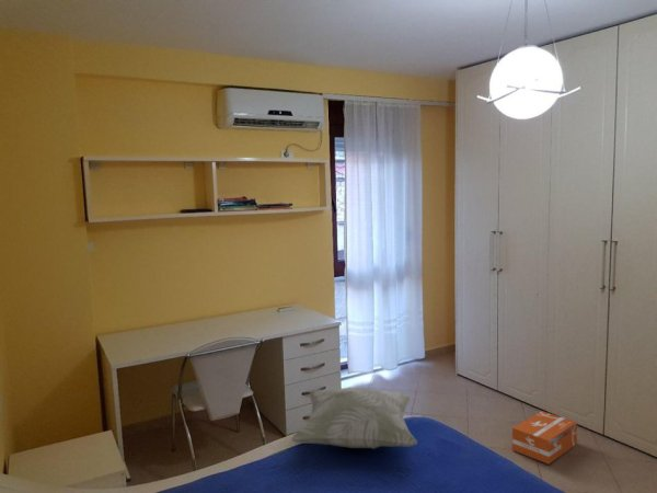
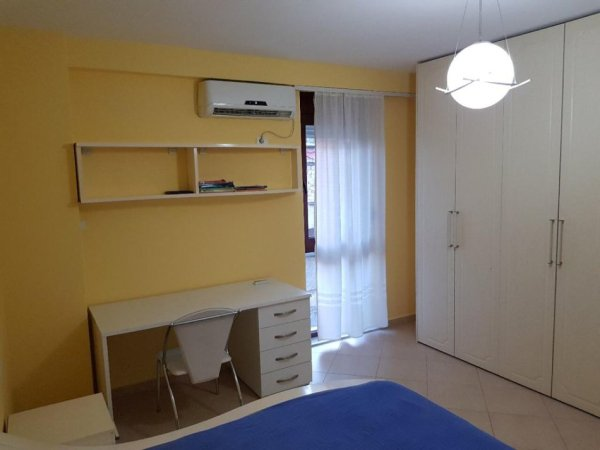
- decorative pillow [290,386,418,450]
- cardboard box [511,410,578,466]
